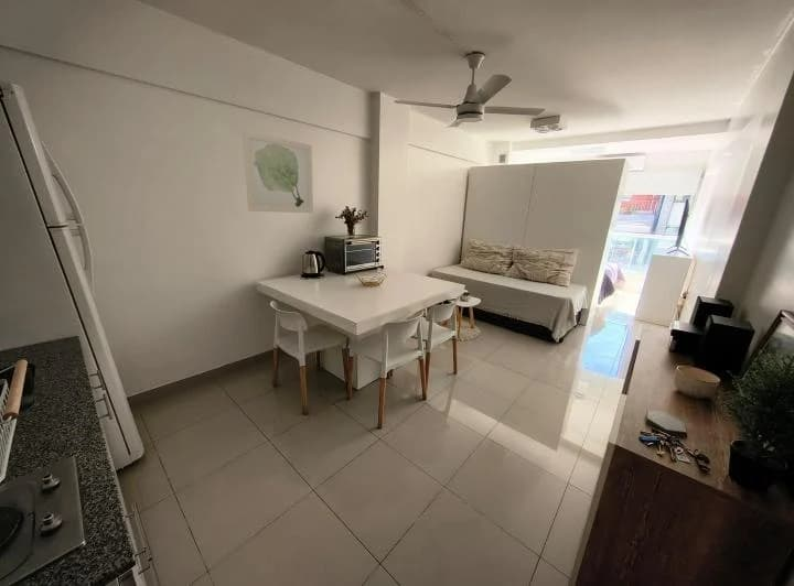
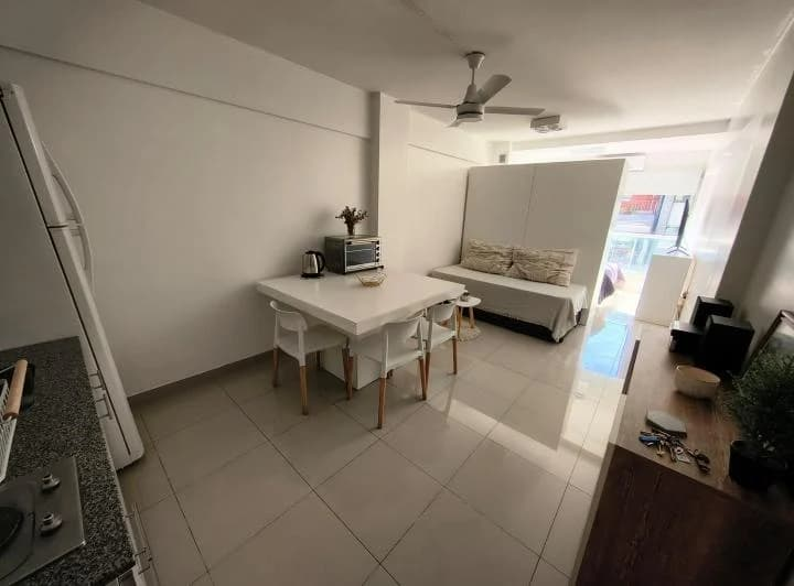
- wall art [242,129,314,214]
